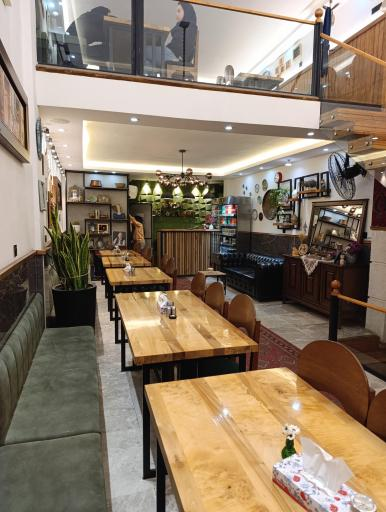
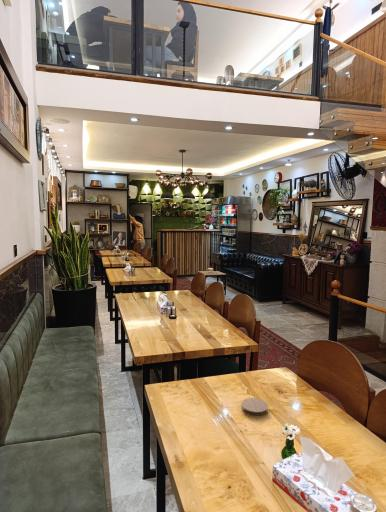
+ coaster [241,397,269,416]
